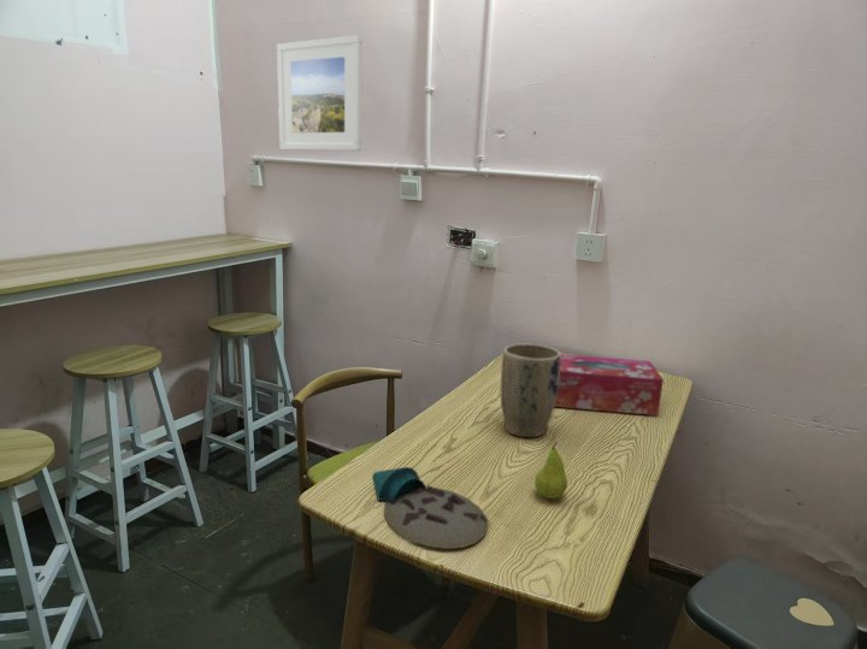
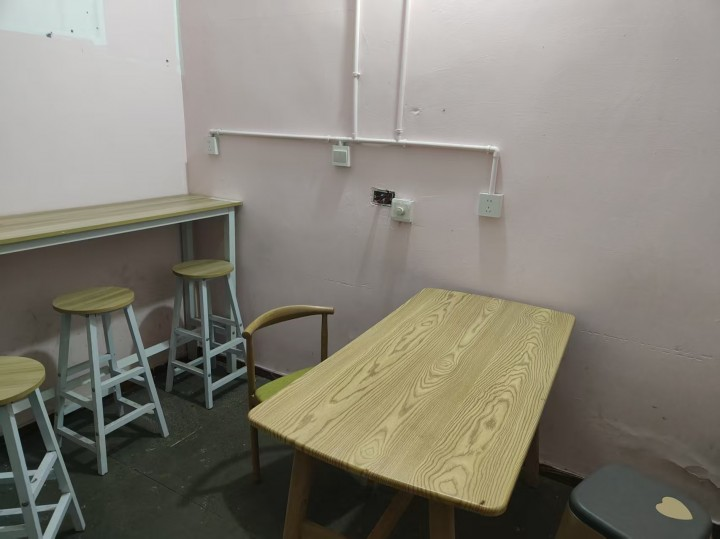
- fruit [533,441,568,500]
- plant pot [500,343,561,438]
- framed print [276,34,362,152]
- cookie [371,466,490,550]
- tissue box [554,353,665,417]
